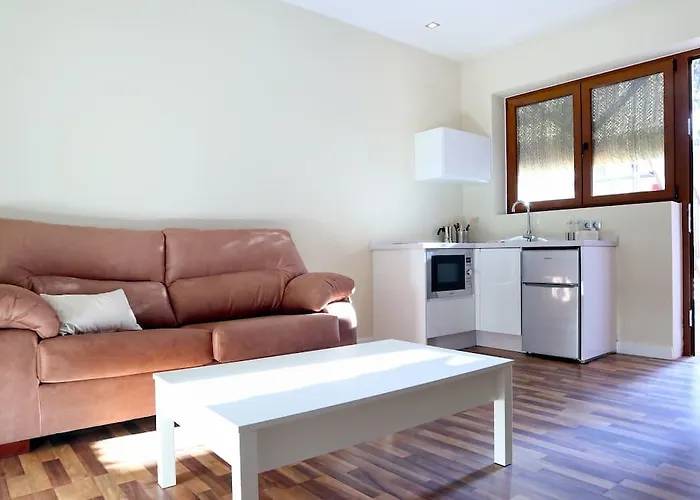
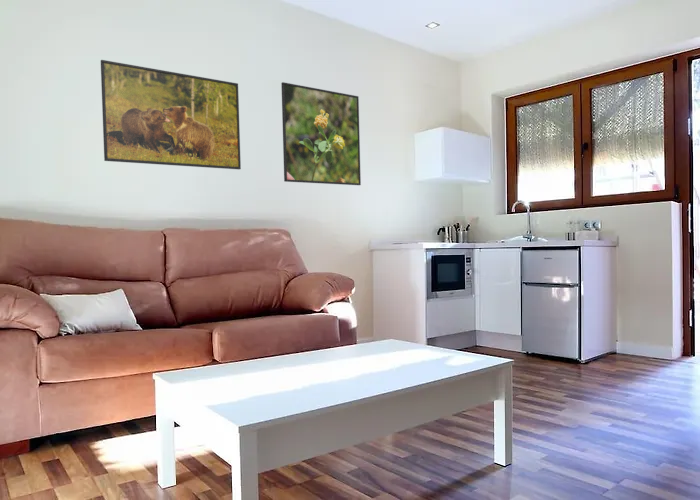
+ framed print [100,59,242,170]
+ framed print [280,81,362,186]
